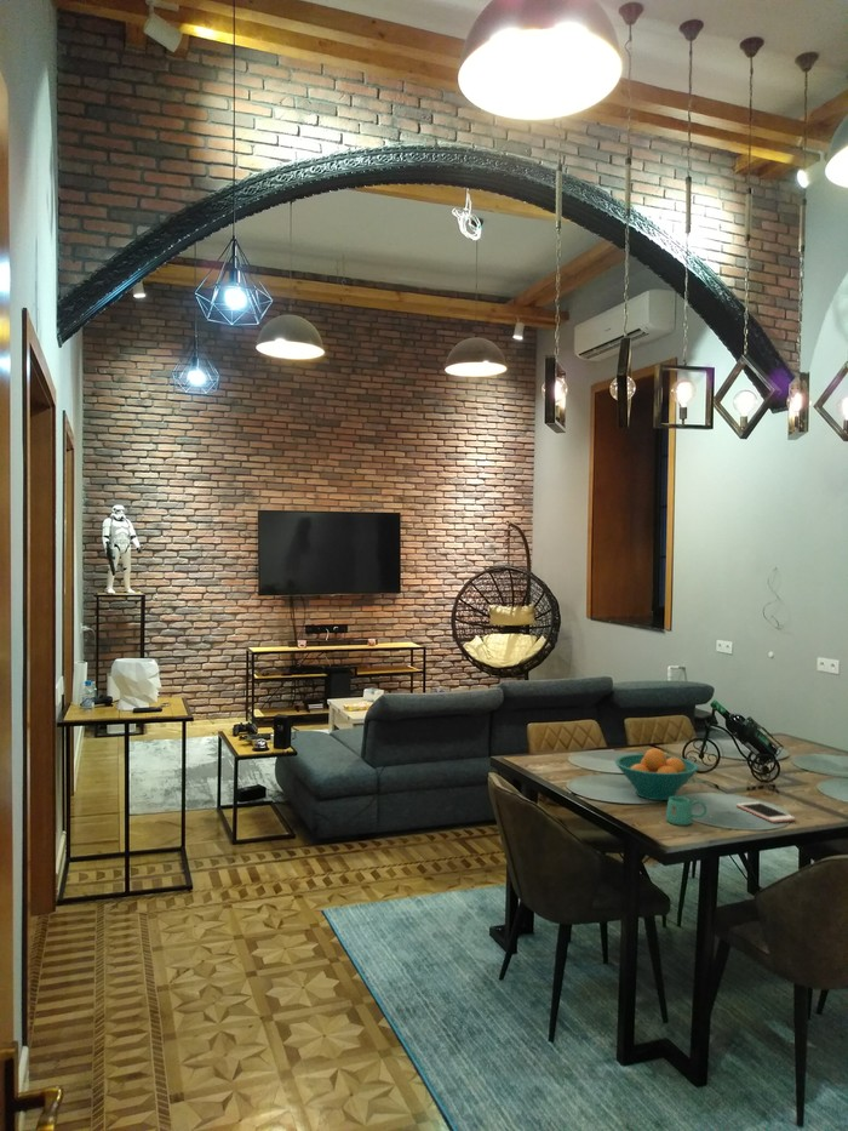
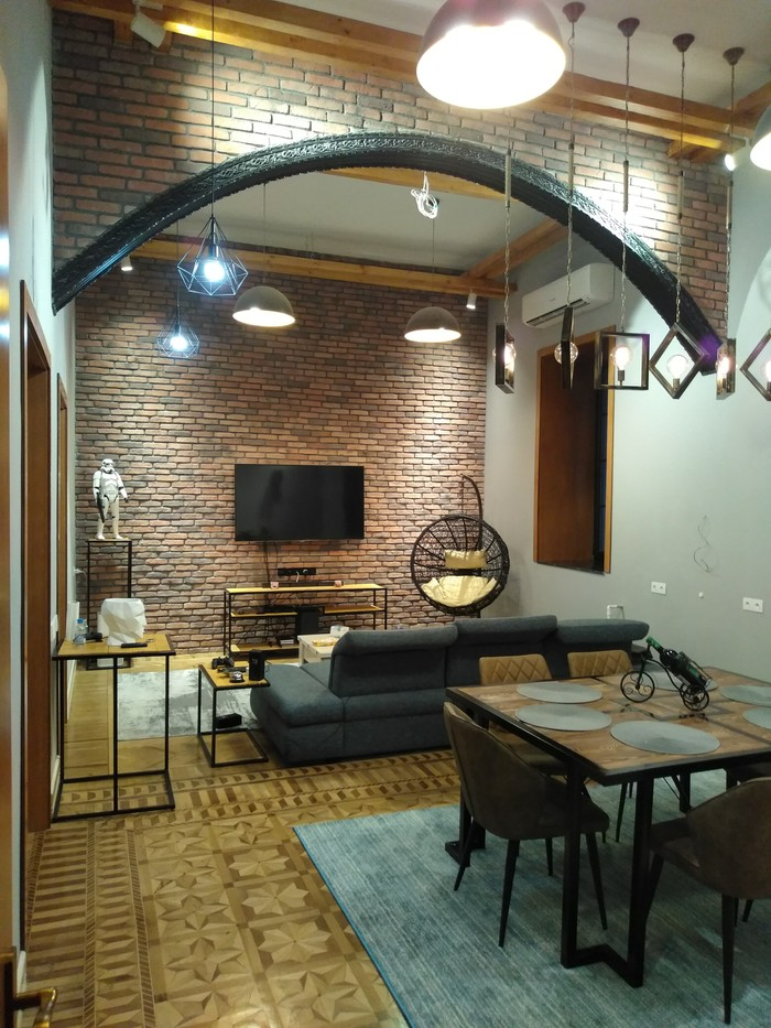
- cell phone [735,801,796,824]
- fruit bowl [614,747,700,801]
- mug [665,795,707,827]
